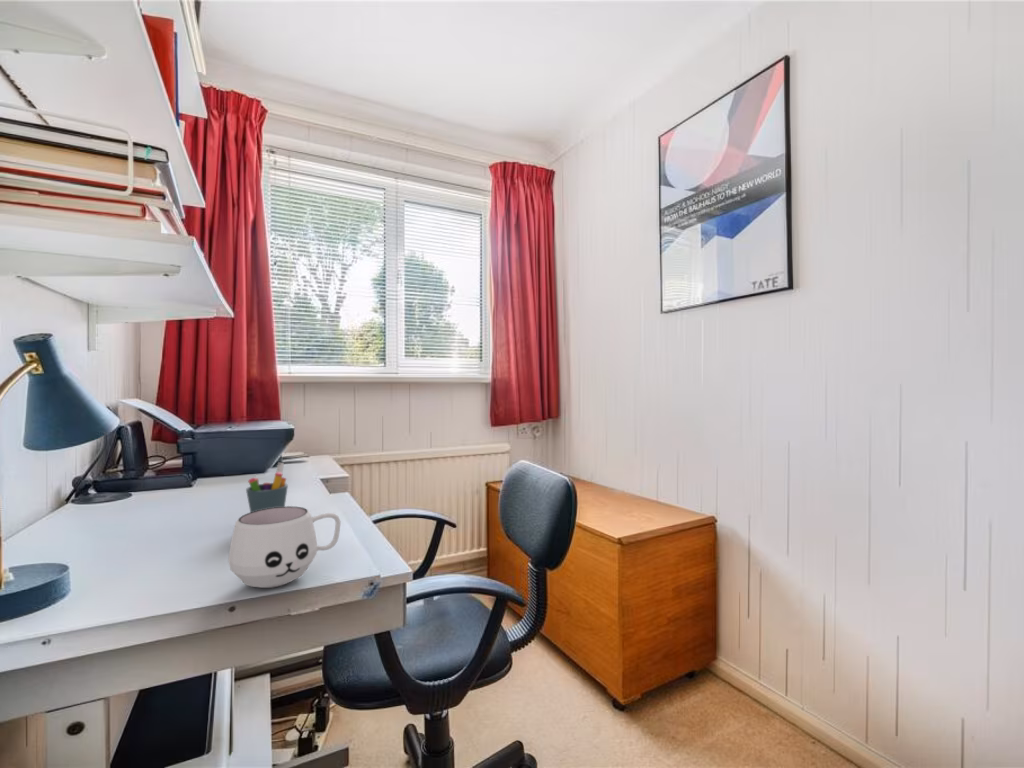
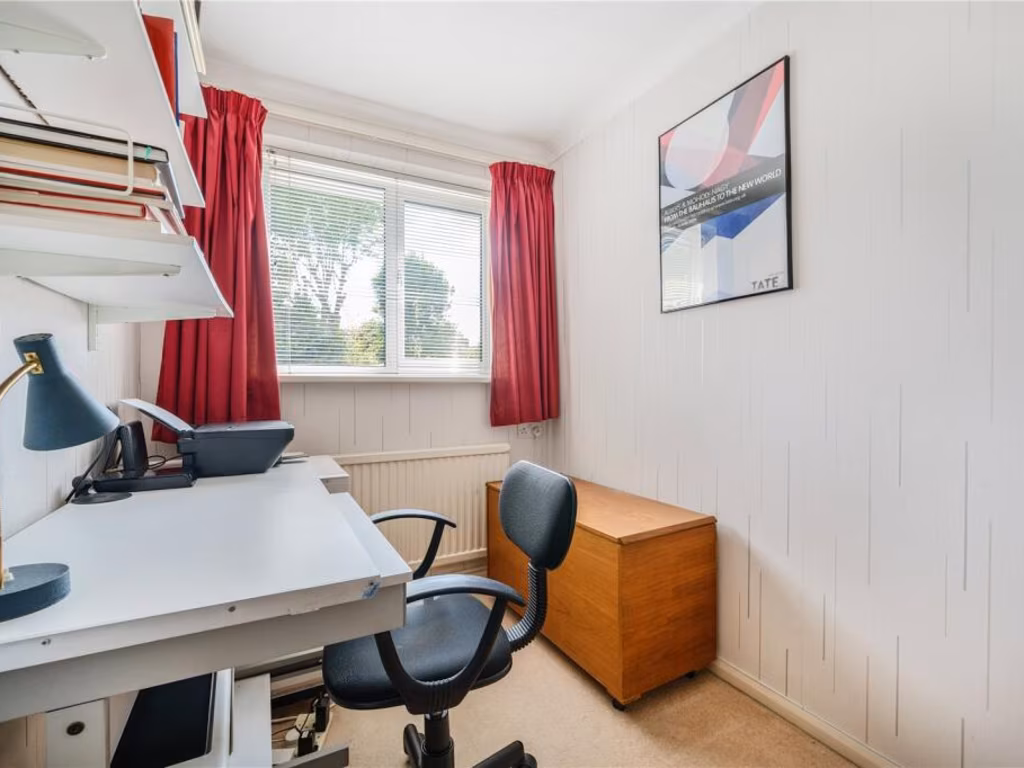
- mug [227,505,342,589]
- pen holder [245,462,289,513]
